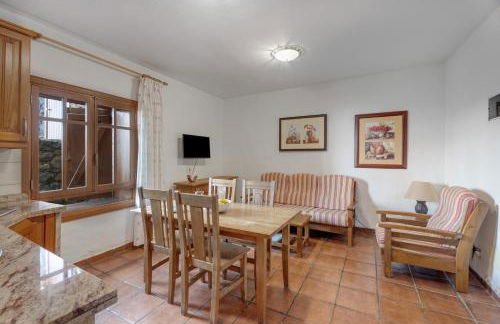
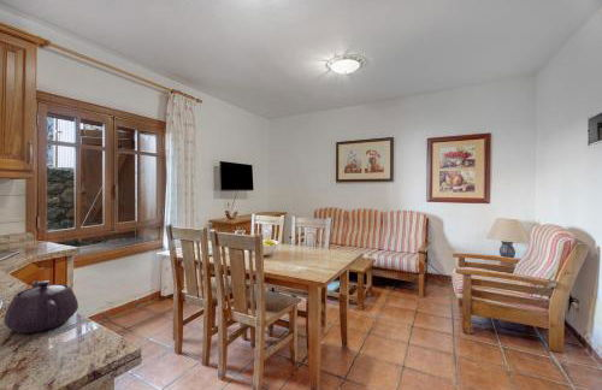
+ teapot [2,279,79,335]
